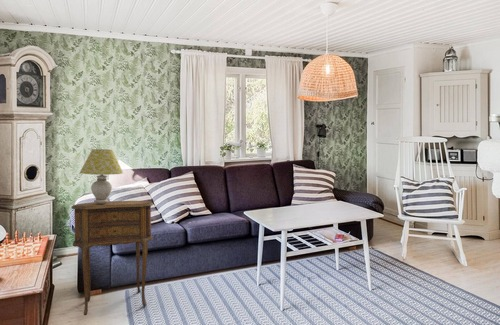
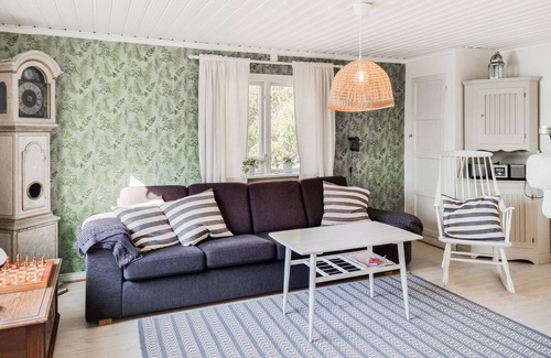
- table lamp [79,148,124,204]
- side table [71,200,154,316]
